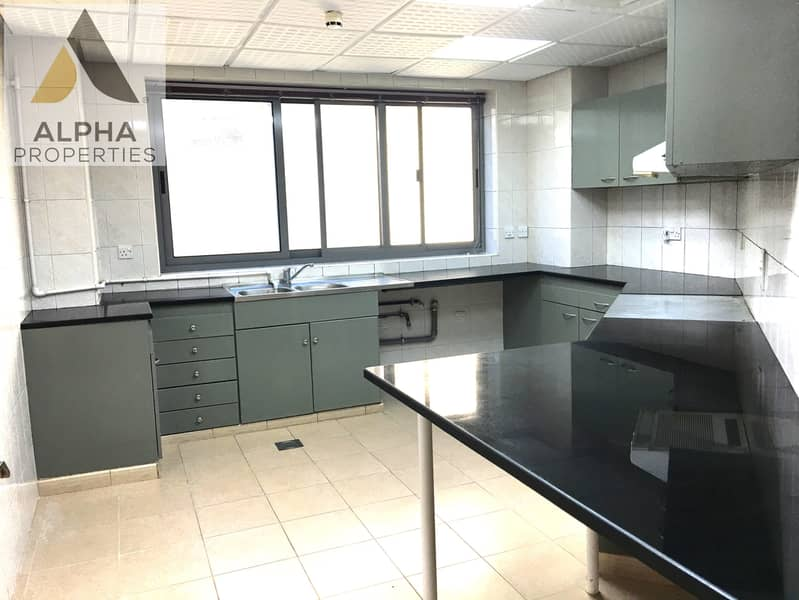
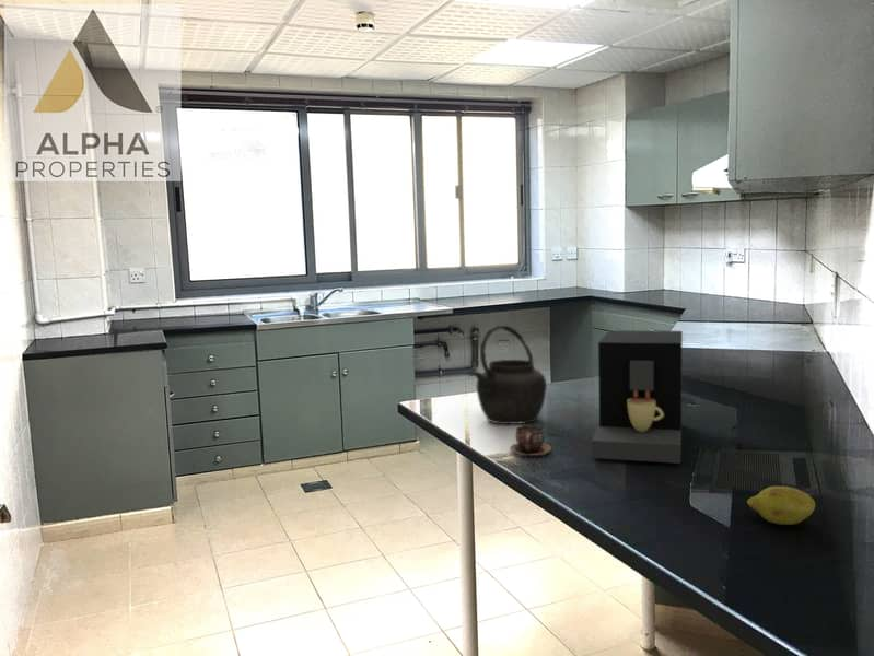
+ cup [509,424,552,457]
+ fruit [746,485,816,526]
+ kettle [468,325,548,425]
+ coffee maker [591,329,684,465]
